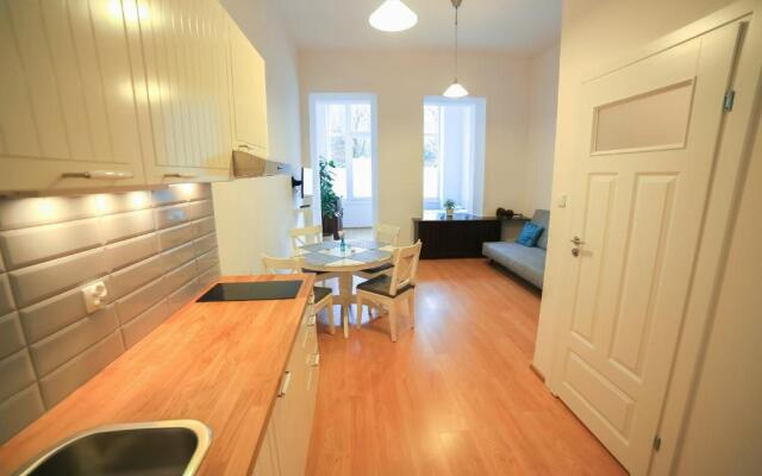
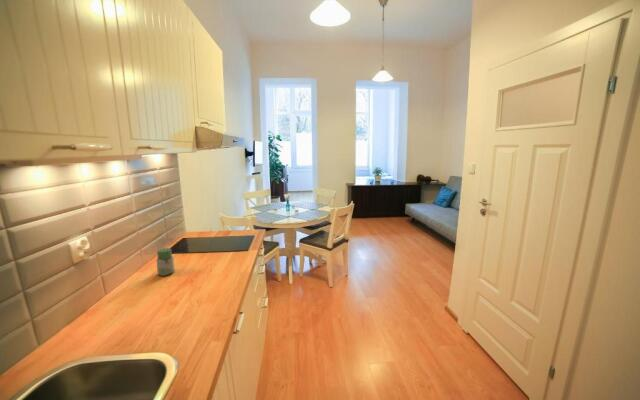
+ jar [155,247,176,277]
